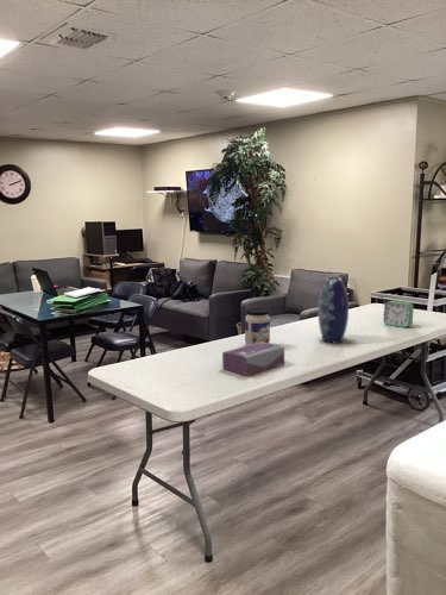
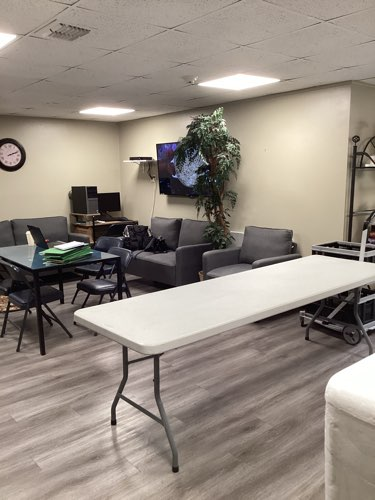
- tissue box [221,342,285,377]
- alarm clock [382,300,415,328]
- jar [244,307,271,346]
- vase [318,276,350,344]
